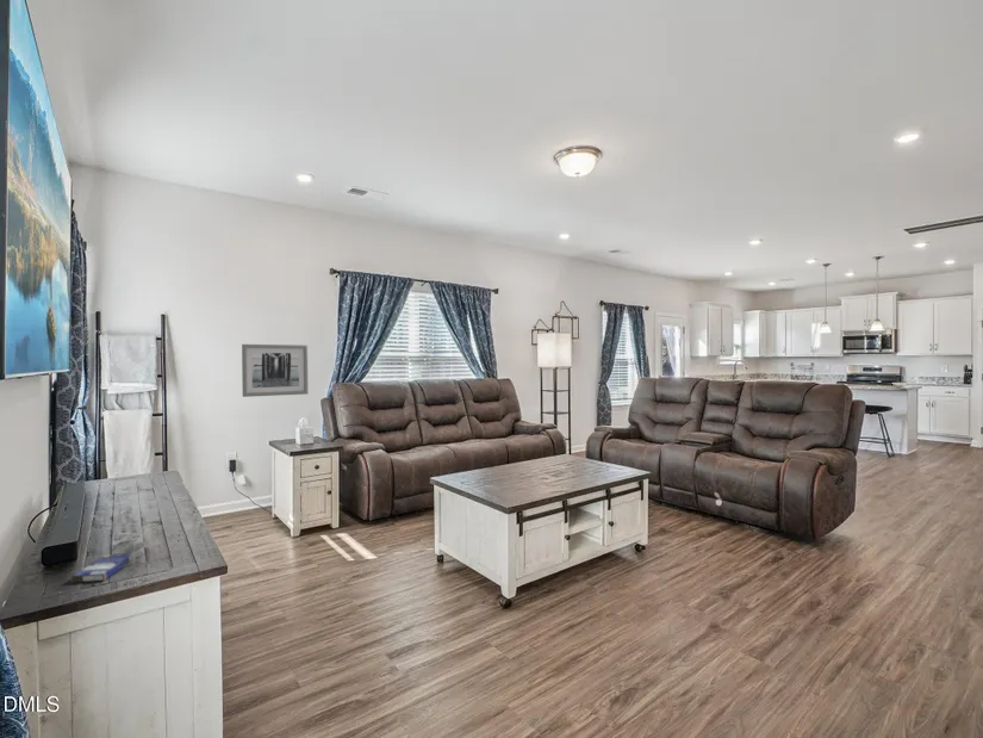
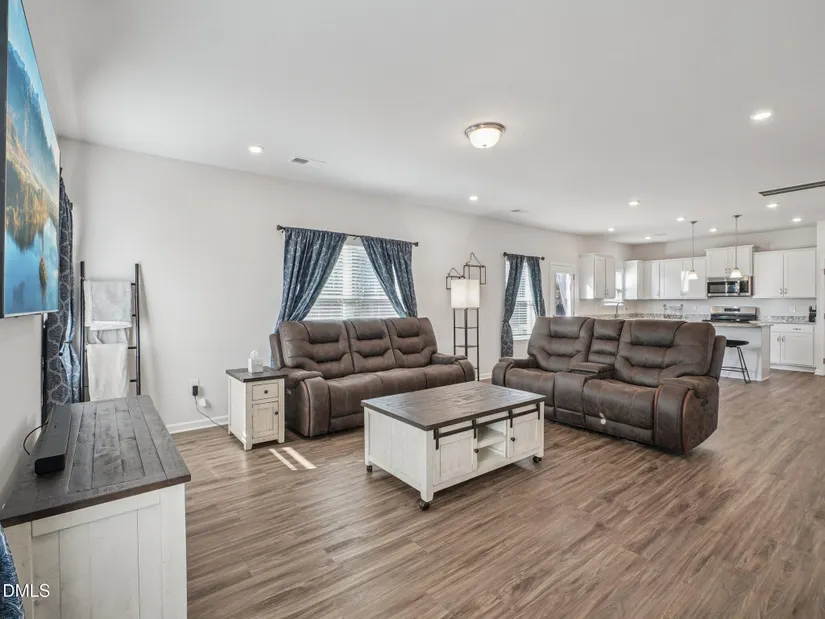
- small box [70,552,133,583]
- wall art [241,343,310,398]
